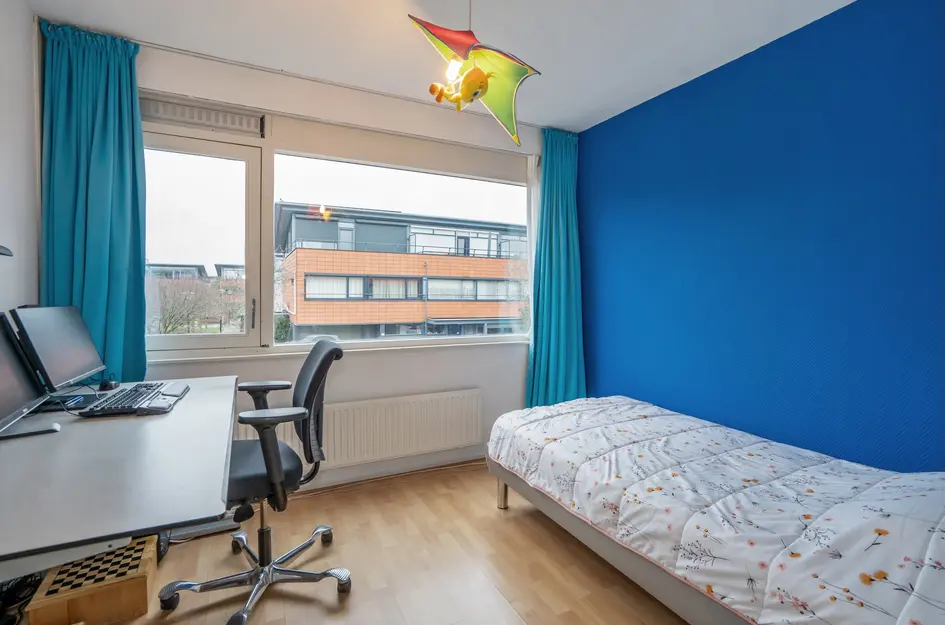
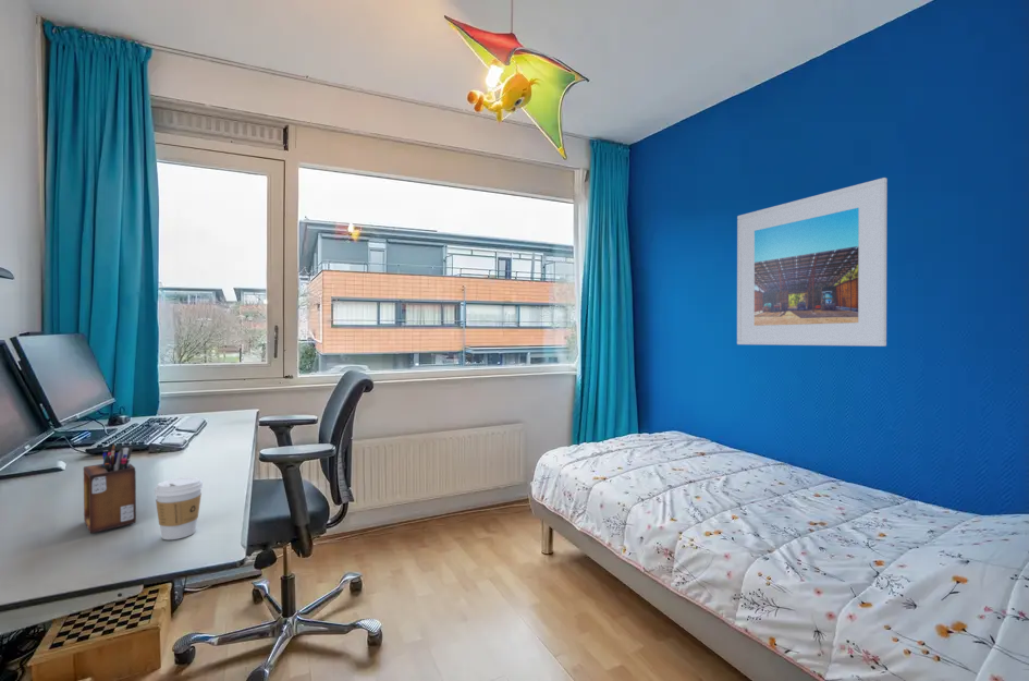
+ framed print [736,177,889,348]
+ desk organizer [83,442,137,534]
+ coffee cup [154,476,204,540]
